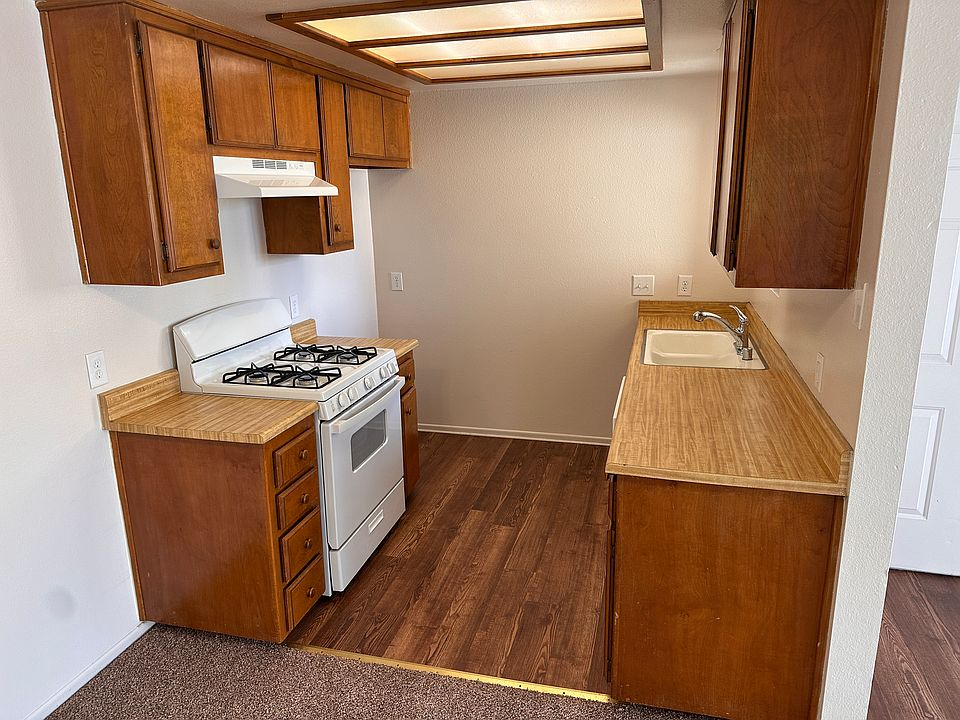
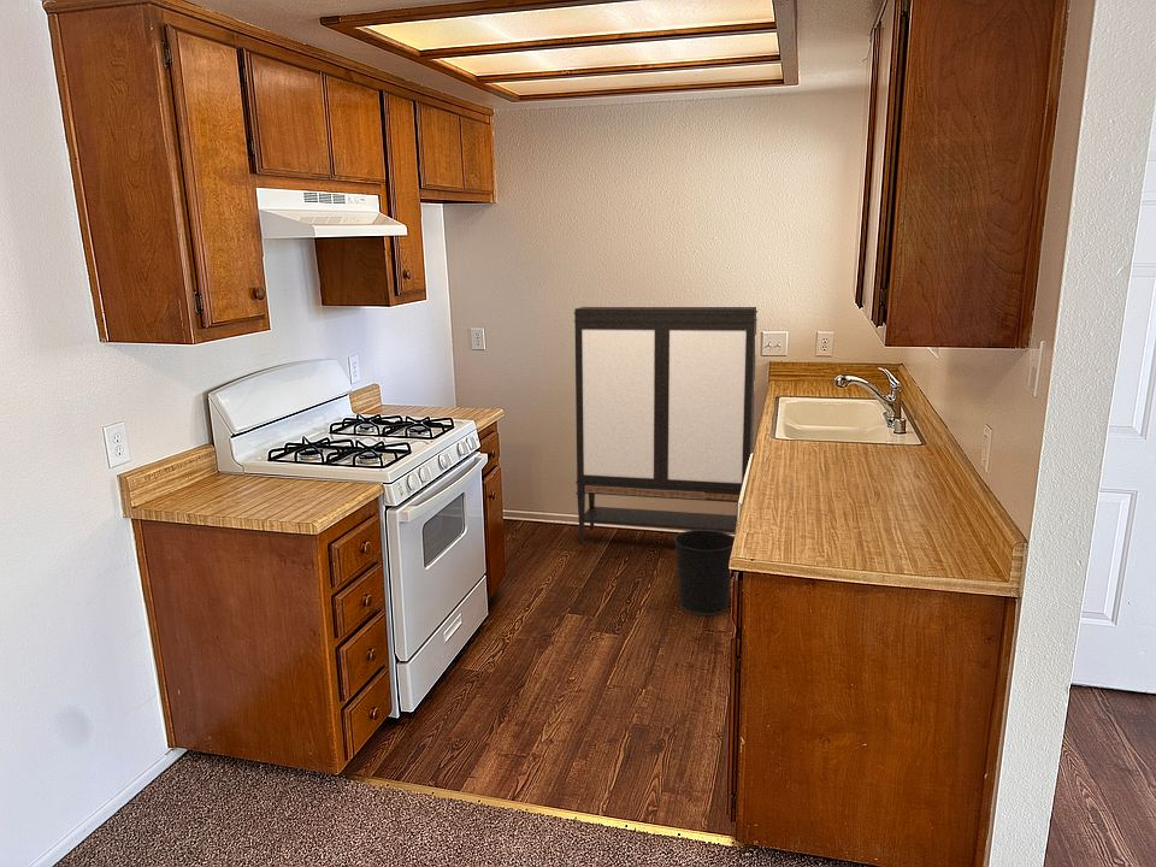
+ wastebasket [673,530,736,617]
+ storage cabinet [572,306,759,545]
